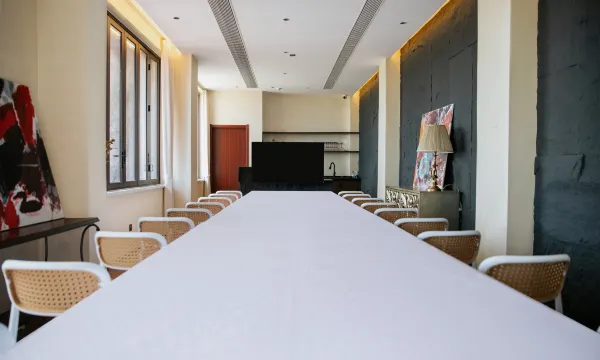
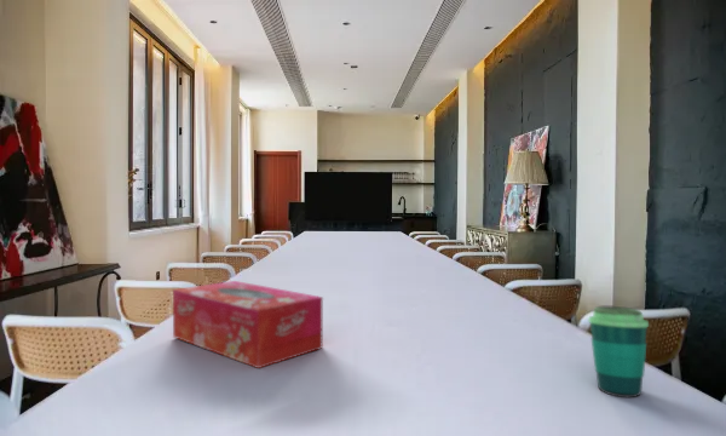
+ cup [587,305,650,398]
+ tissue box [172,280,324,369]
